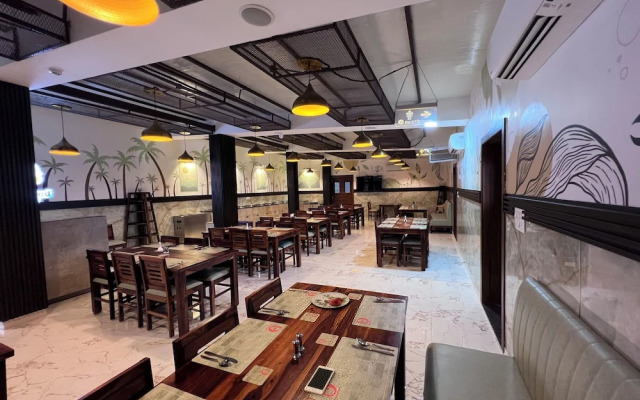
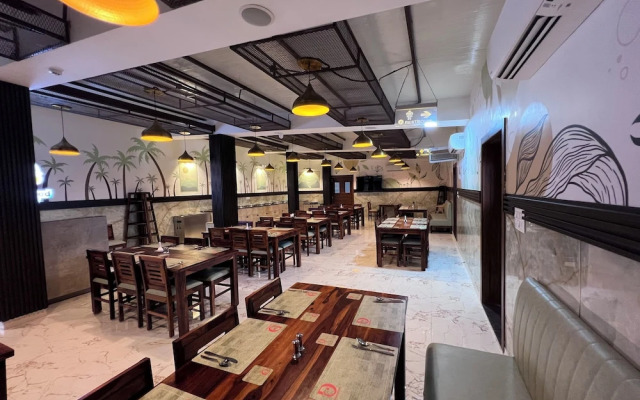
- cell phone [303,365,336,396]
- plate [311,291,350,309]
